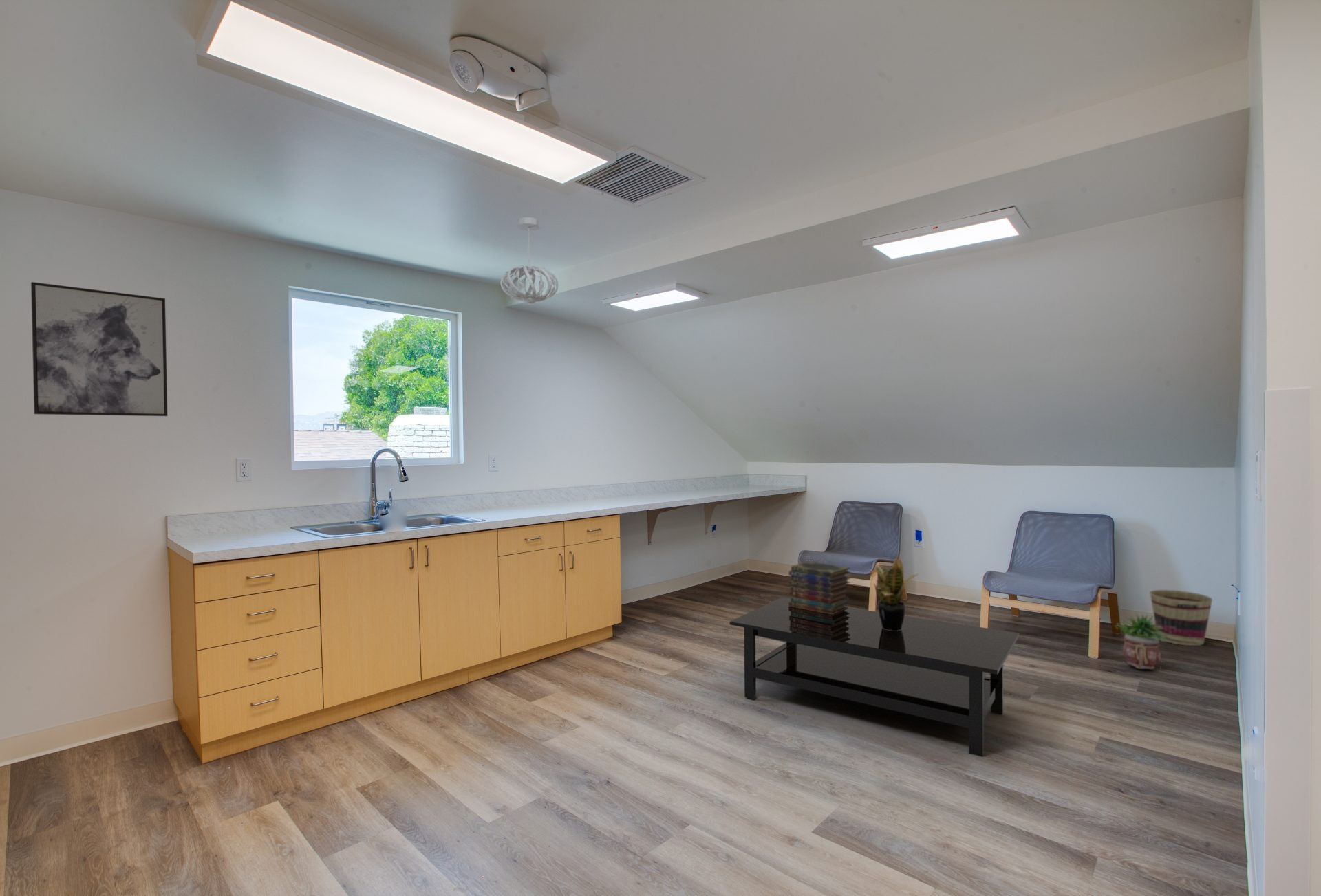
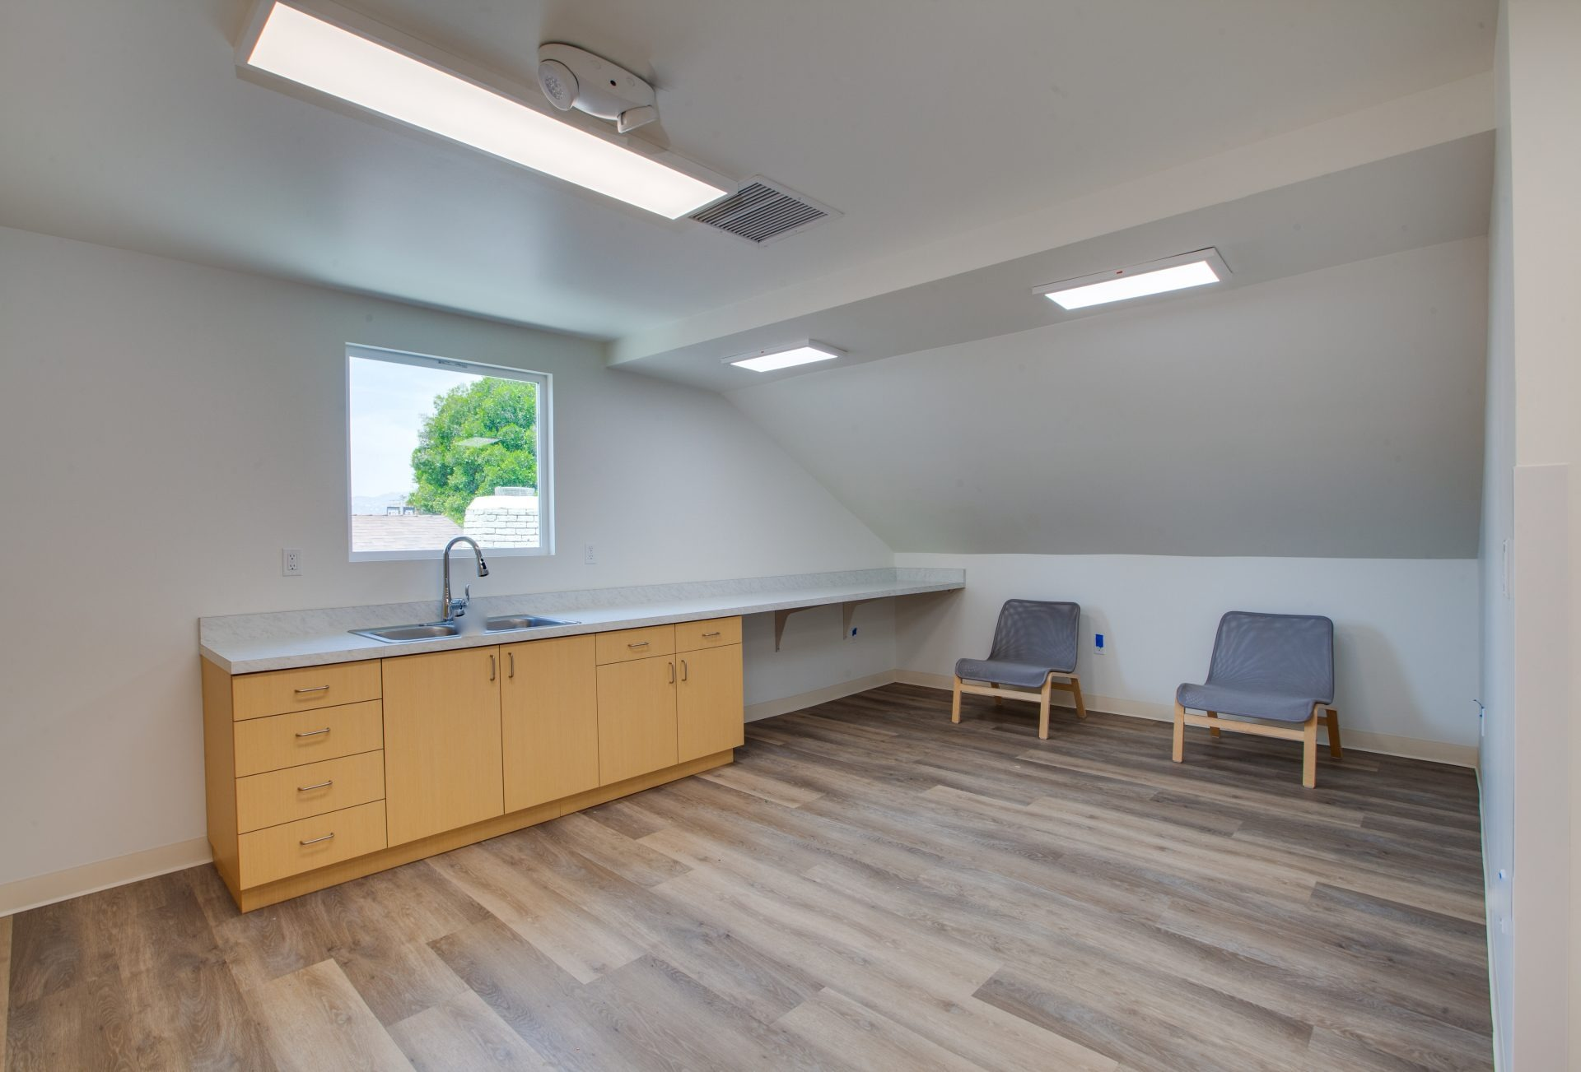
- potted plant [869,557,919,631]
- wall art [30,281,168,417]
- potted plant [1114,613,1169,670]
- coffee table [729,597,1020,758]
- book stack [788,561,851,614]
- basket [1149,589,1213,646]
- pendant light [500,217,559,305]
